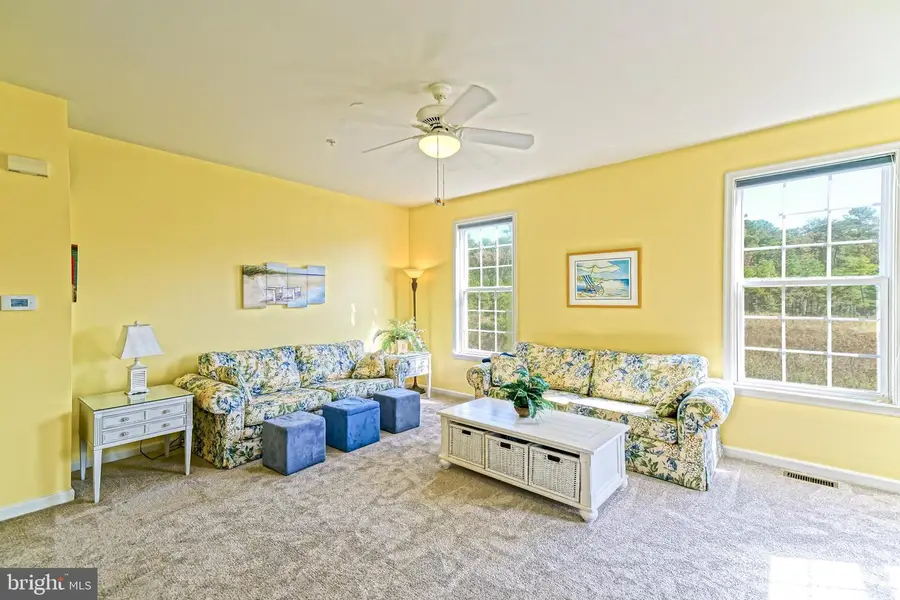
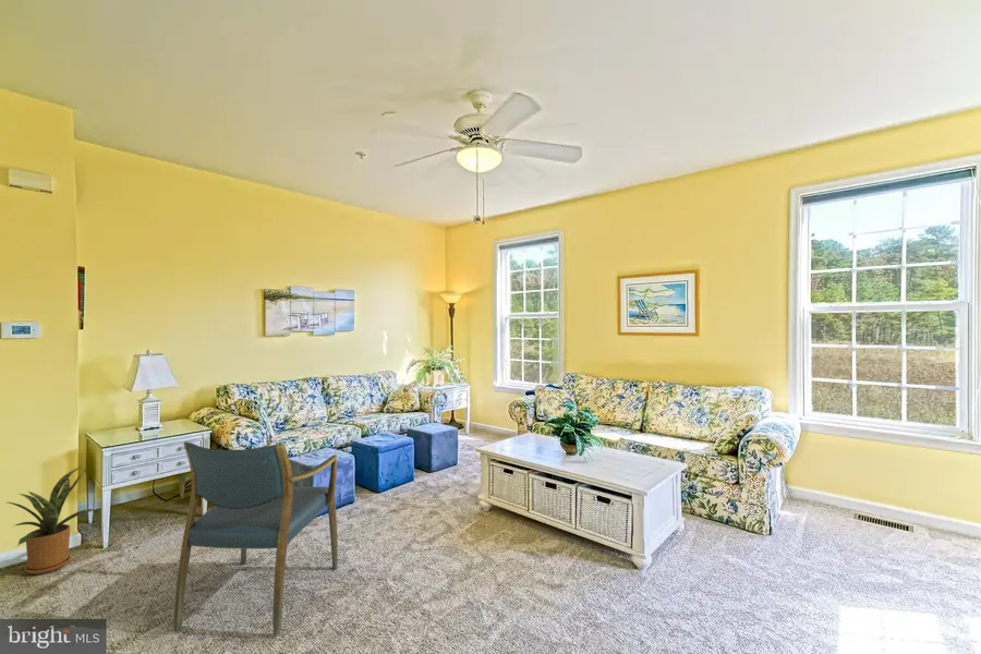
+ house plant [7,465,96,576]
+ armchair [172,440,339,635]
